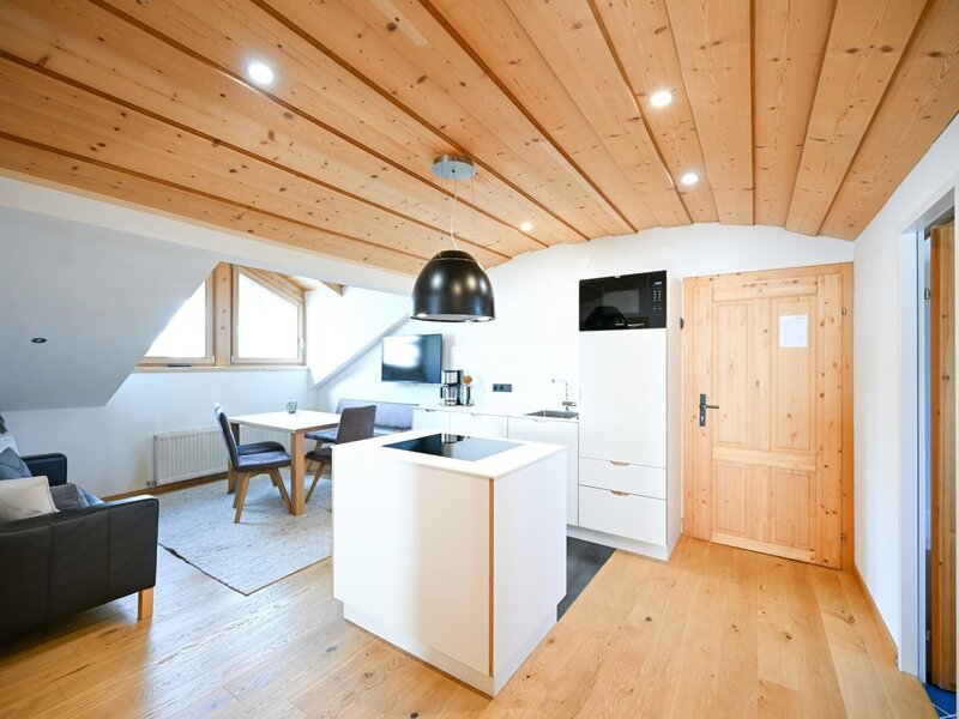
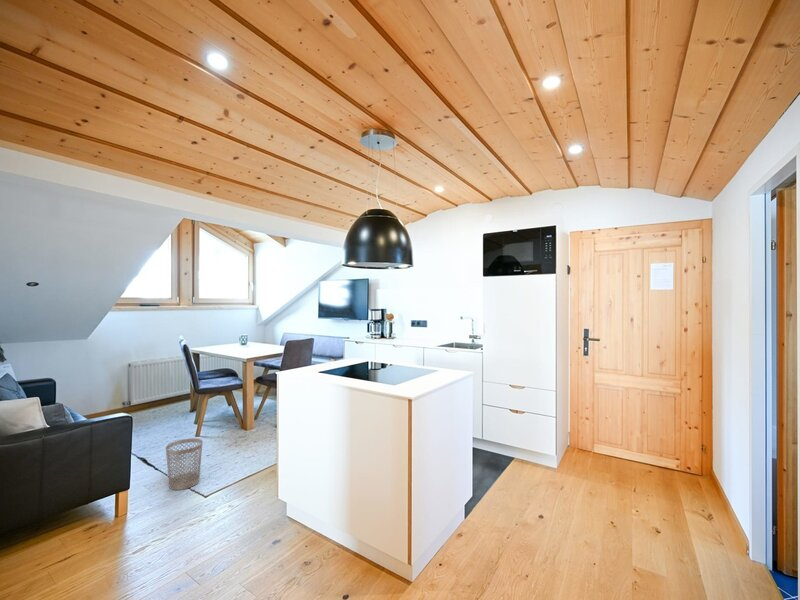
+ wastebasket [165,437,204,491]
